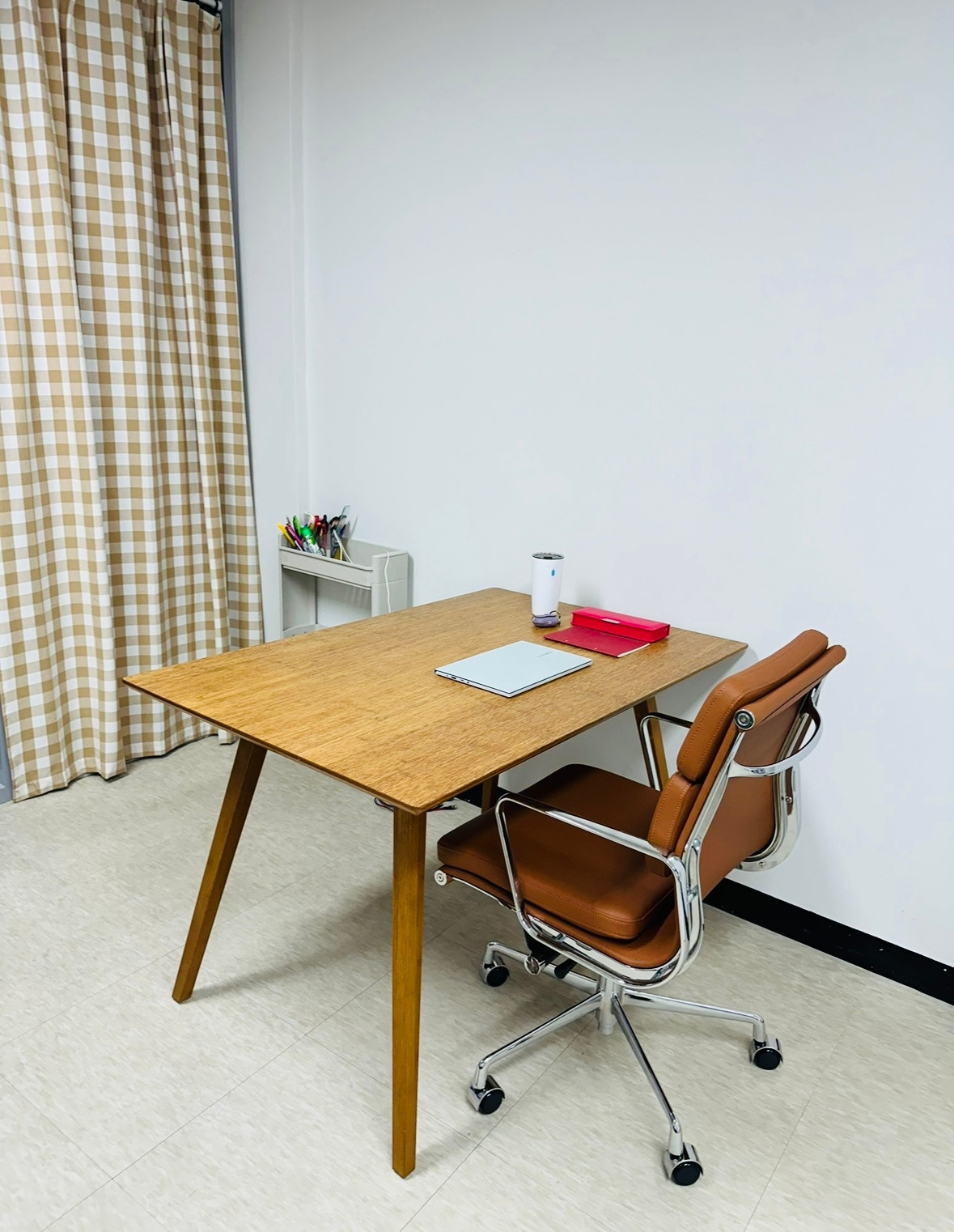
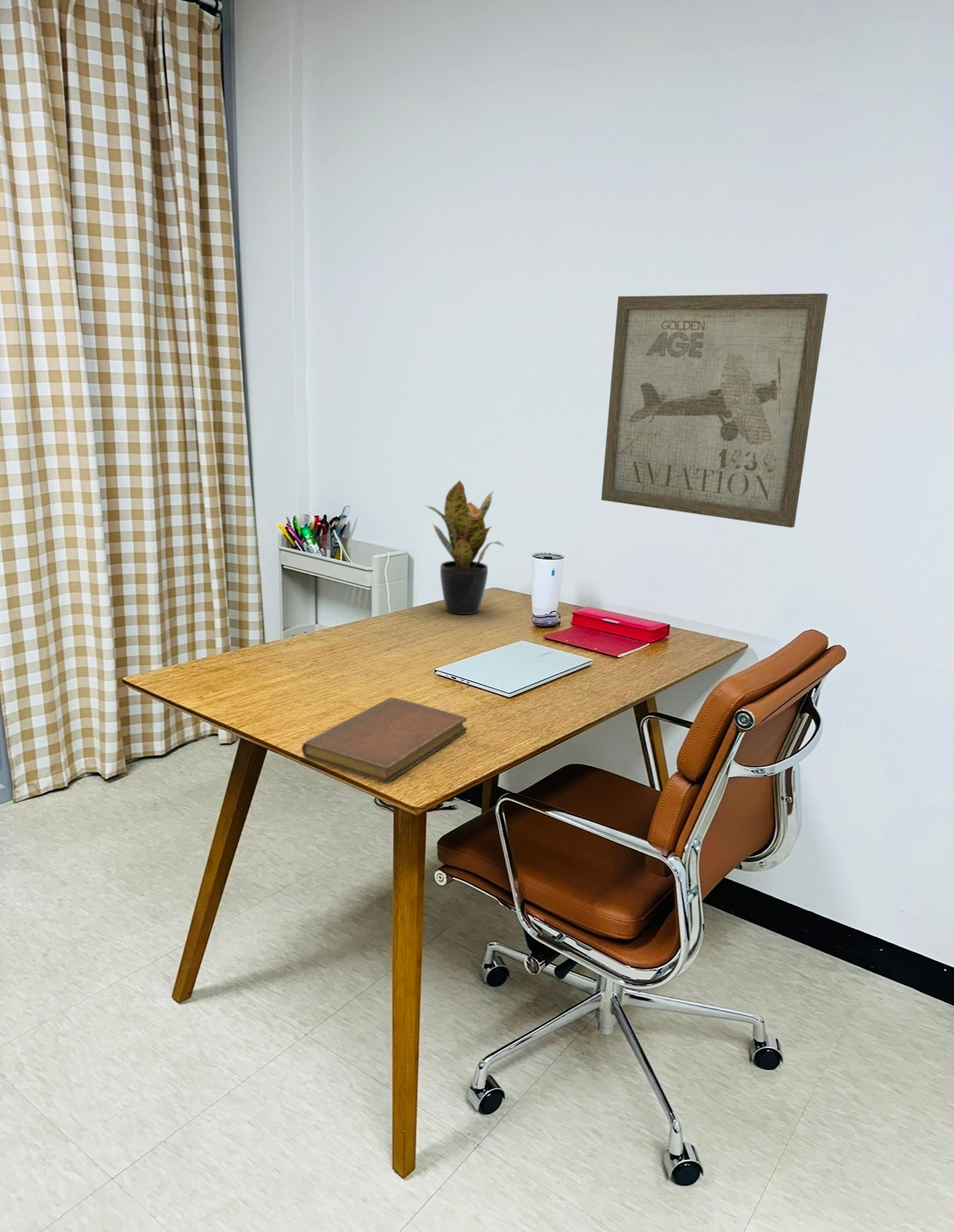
+ notebook [301,696,468,783]
+ potted plant [423,479,506,615]
+ wall art [600,292,829,529]
